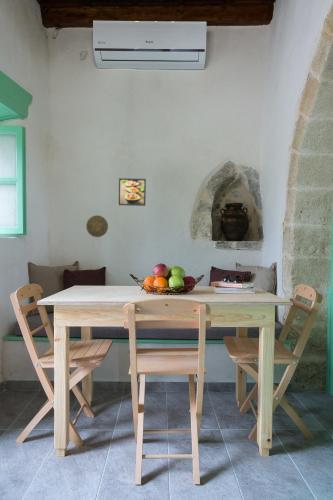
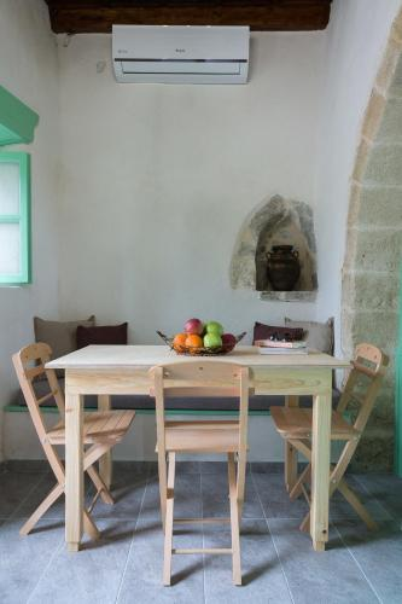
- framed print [118,177,147,207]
- decorative plate [85,214,109,238]
